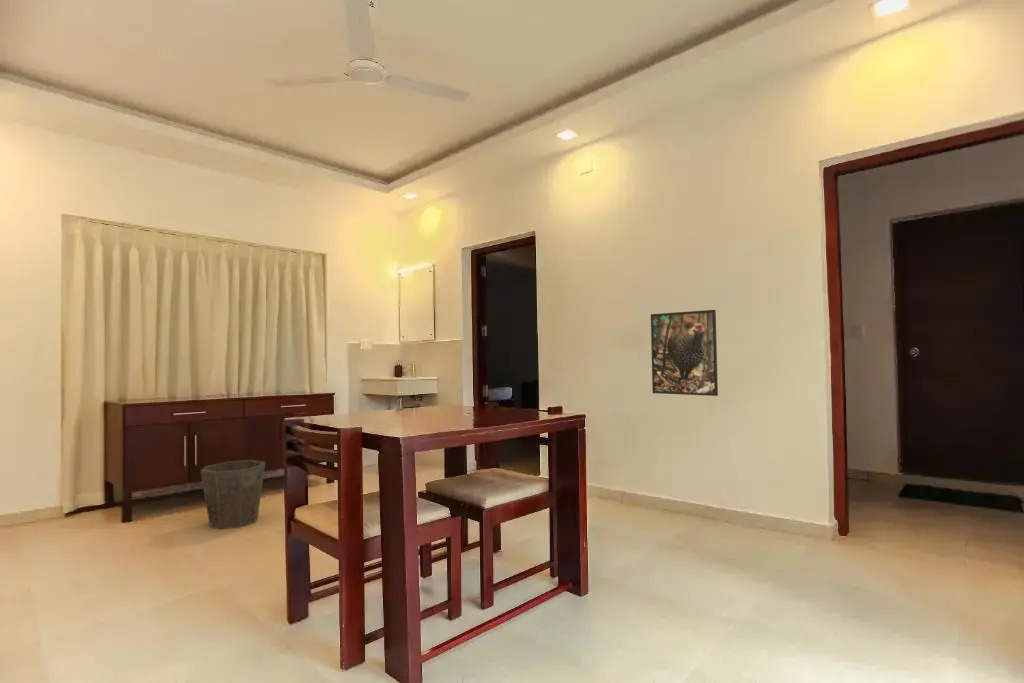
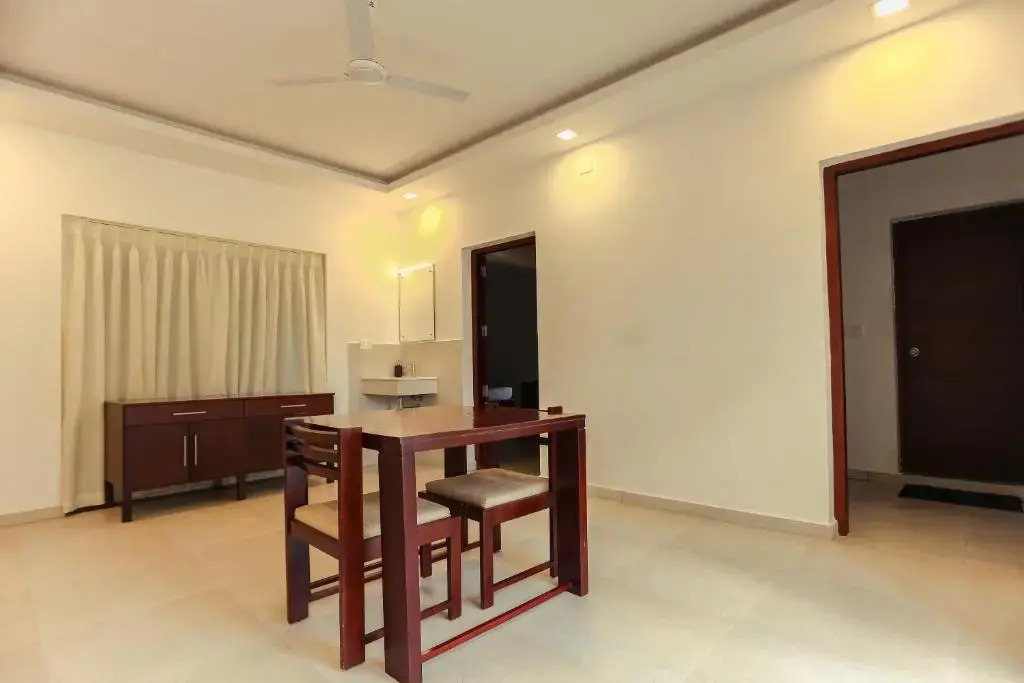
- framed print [650,309,719,397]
- waste bin [199,459,267,530]
